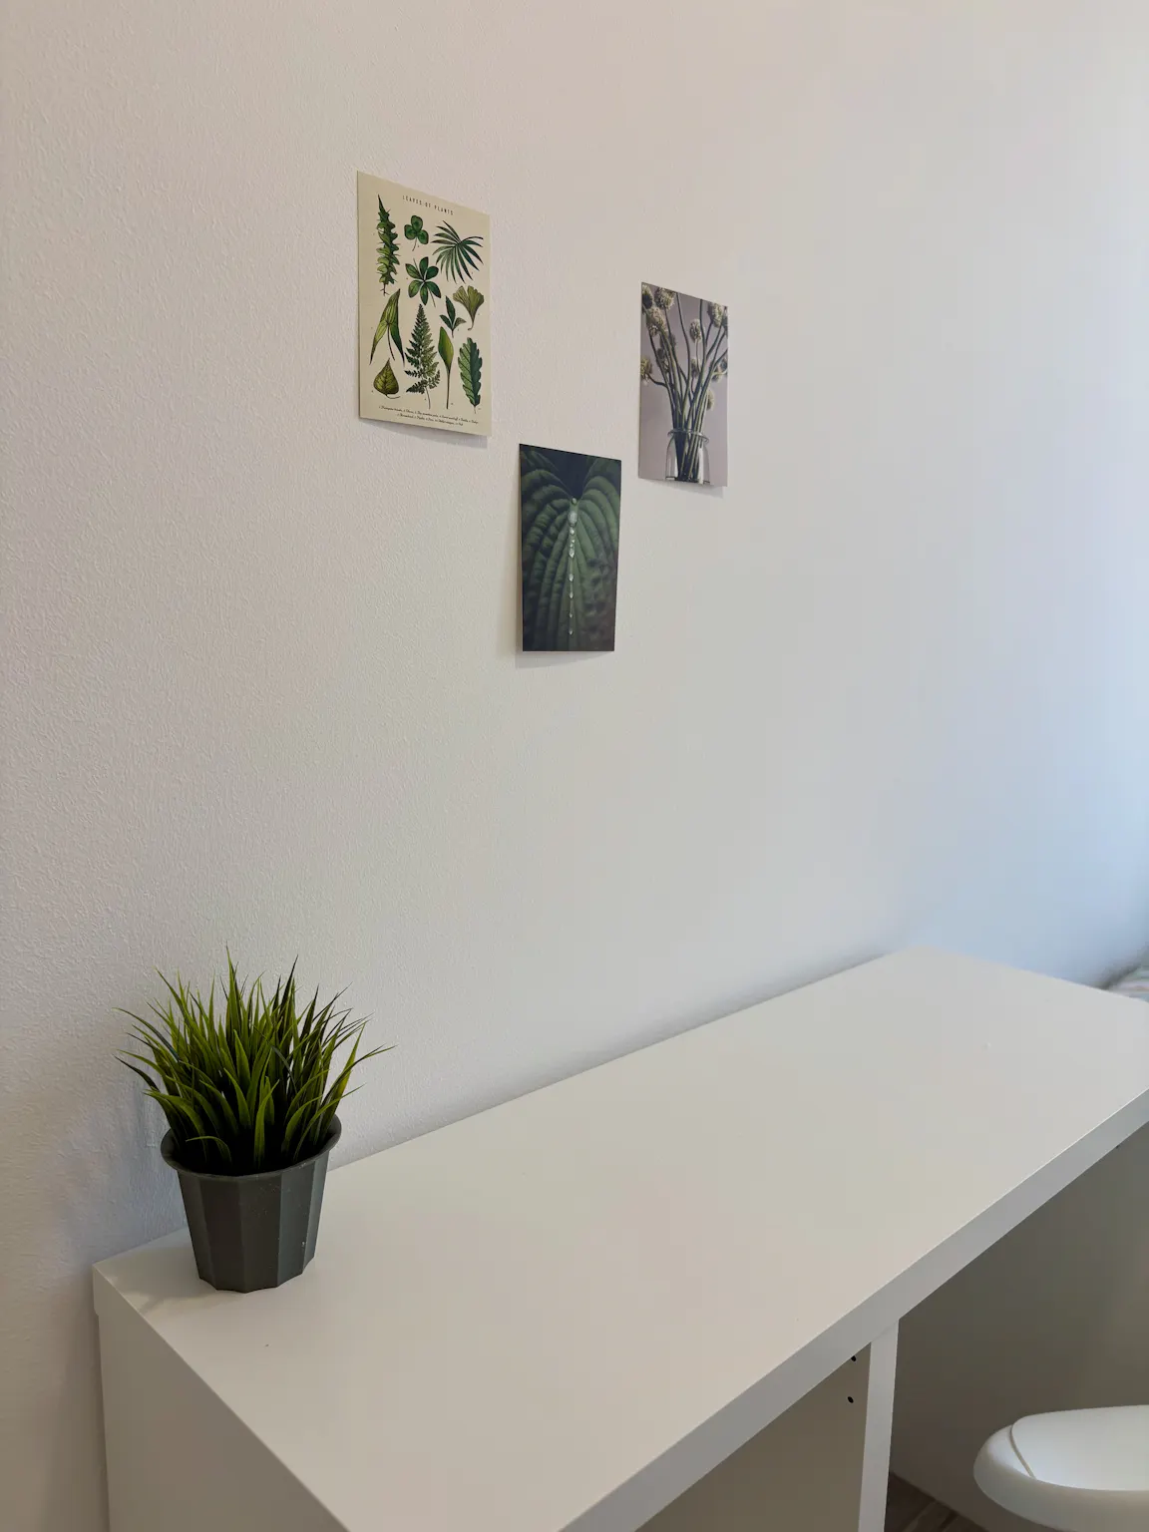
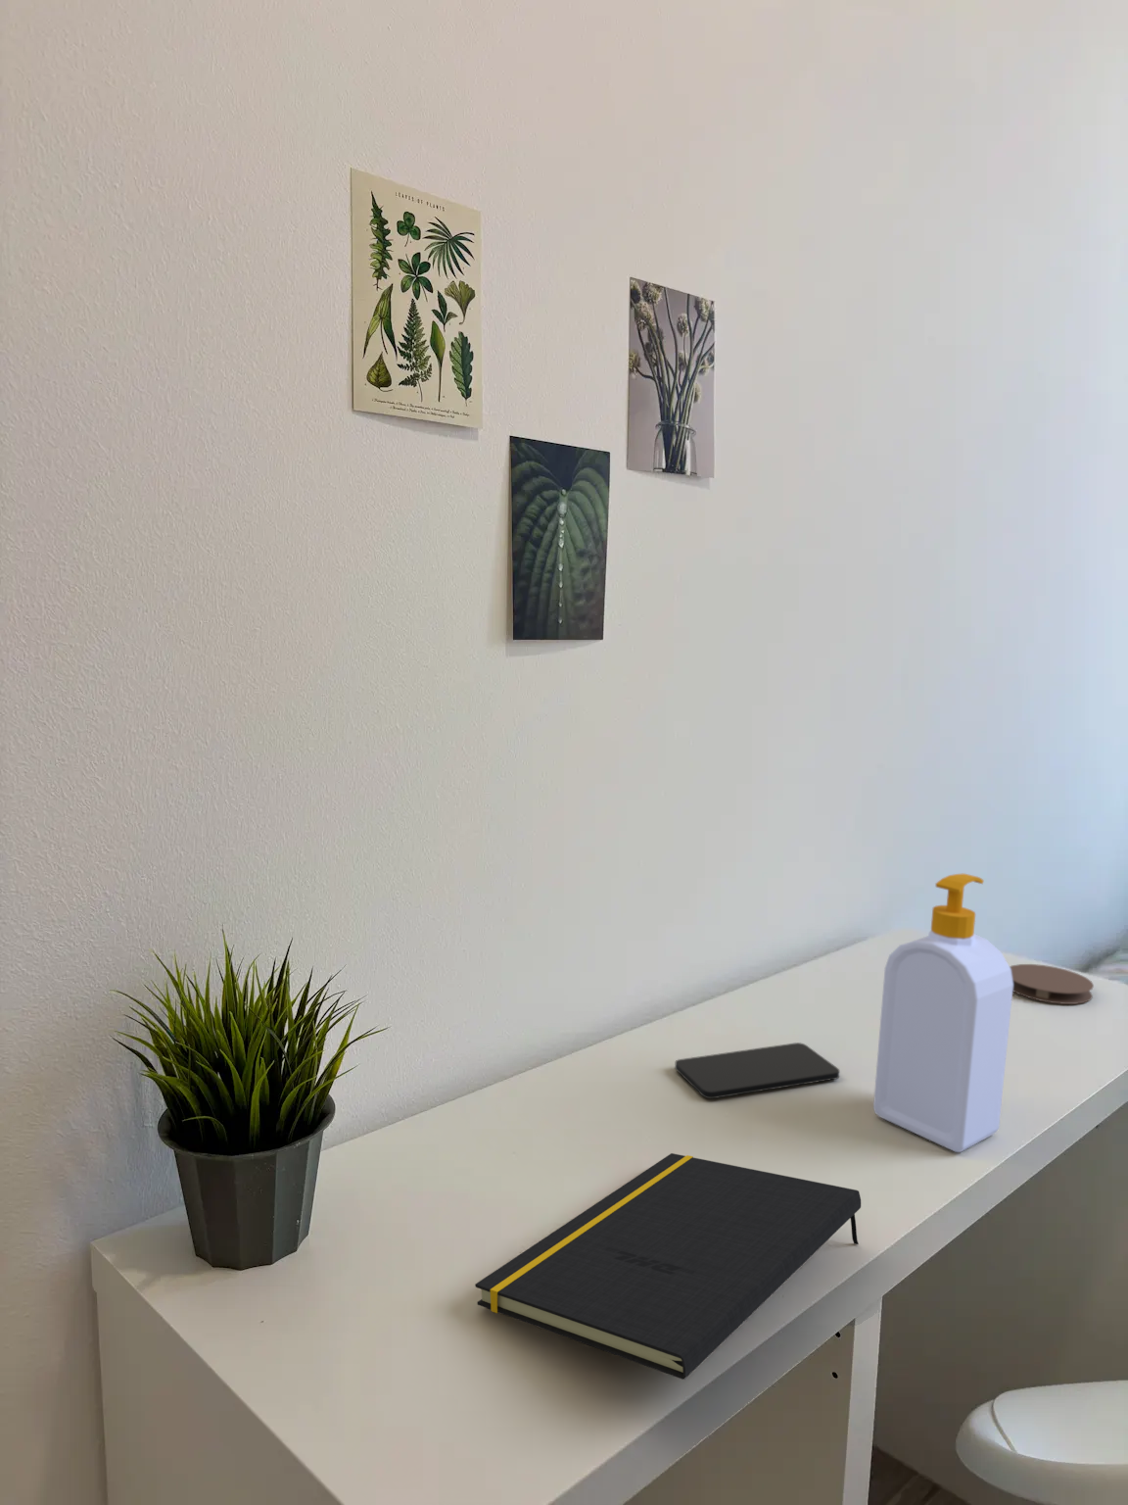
+ soap bottle [872,872,1013,1153]
+ coaster [1010,963,1095,1005]
+ notepad [474,1152,861,1381]
+ smartphone [674,1042,840,1100]
